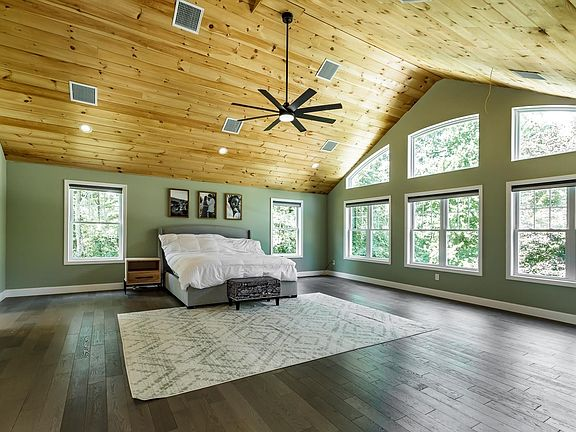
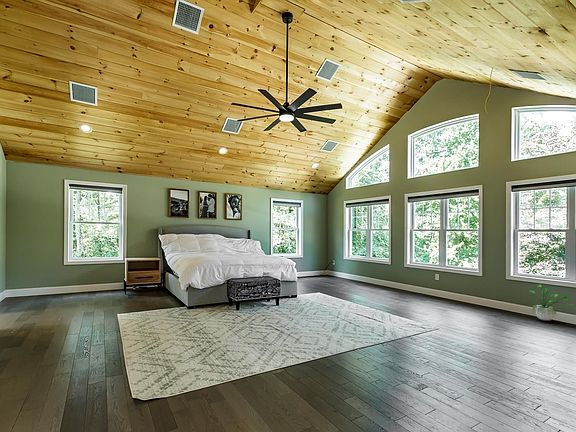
+ potted plant [528,277,576,321]
